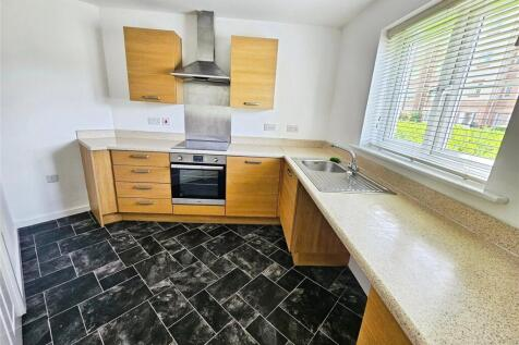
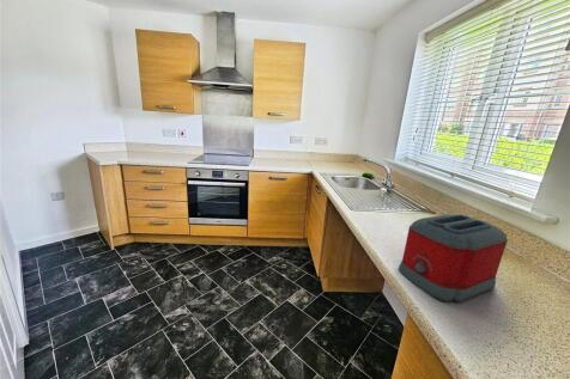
+ toaster [398,213,509,302]
